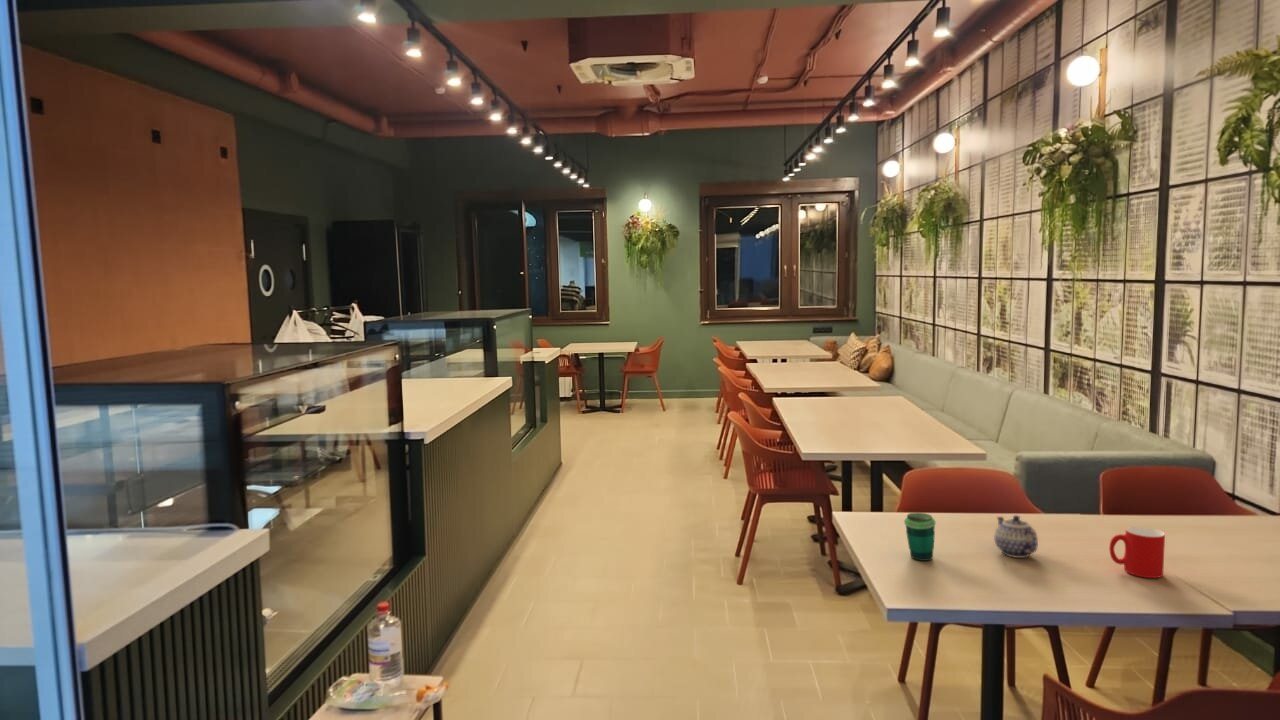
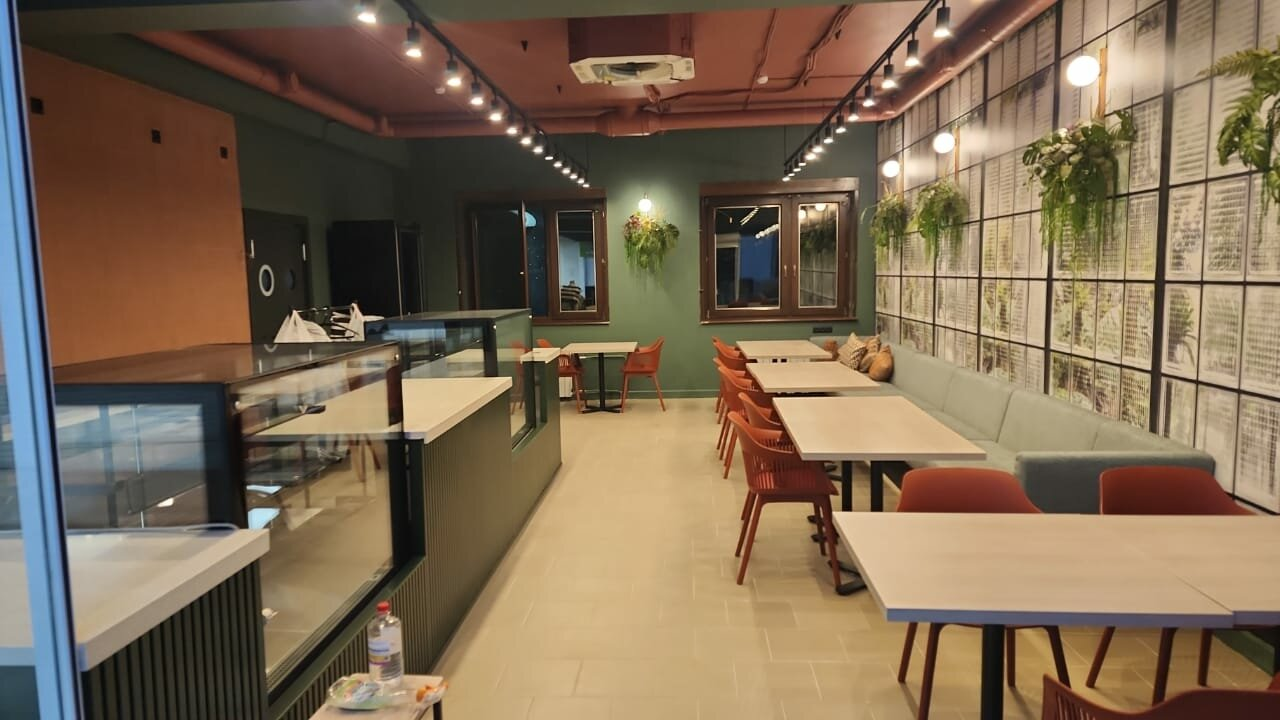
- cup [903,512,937,562]
- cup [1108,526,1166,579]
- teapot [993,514,1039,559]
